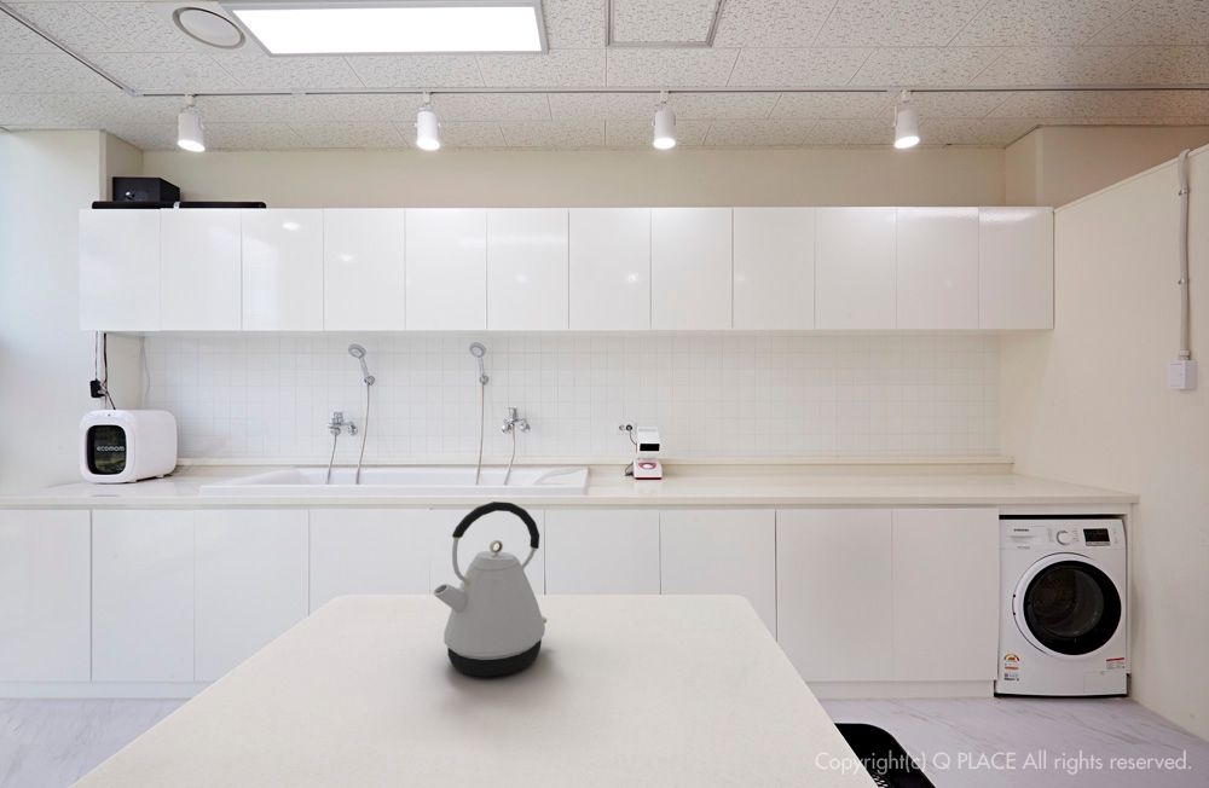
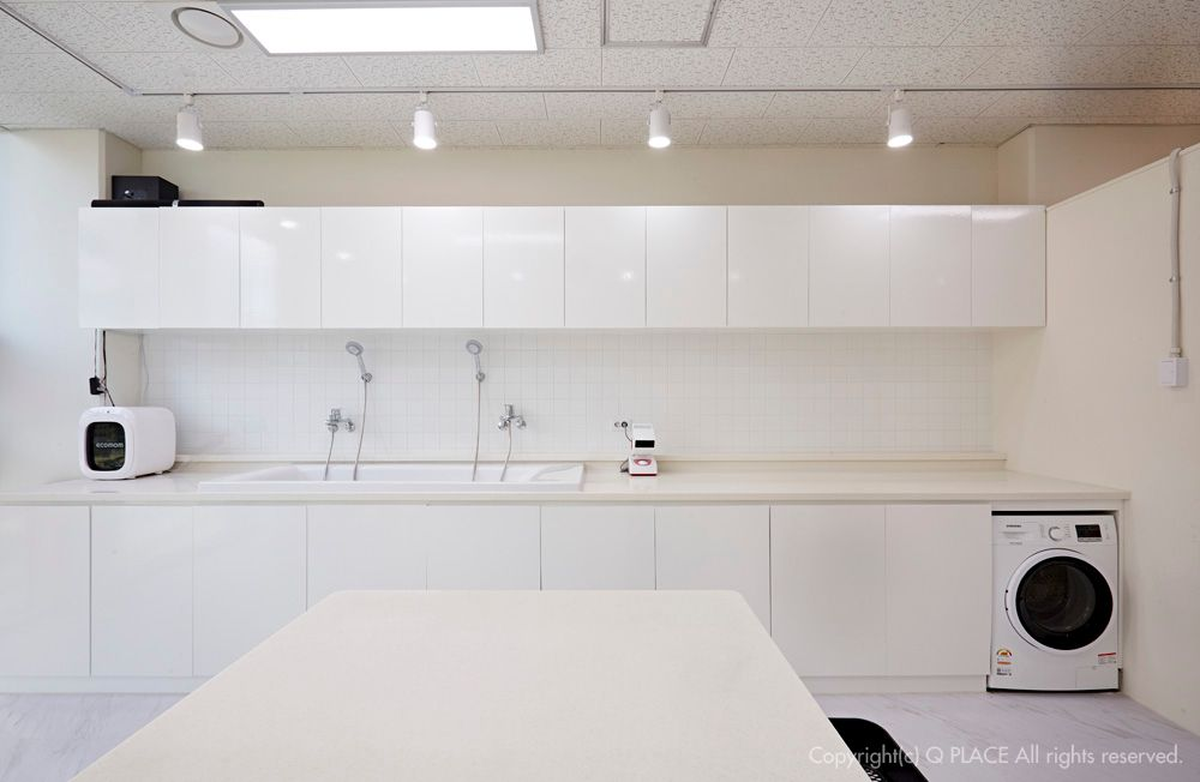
- kettle [432,500,548,677]
